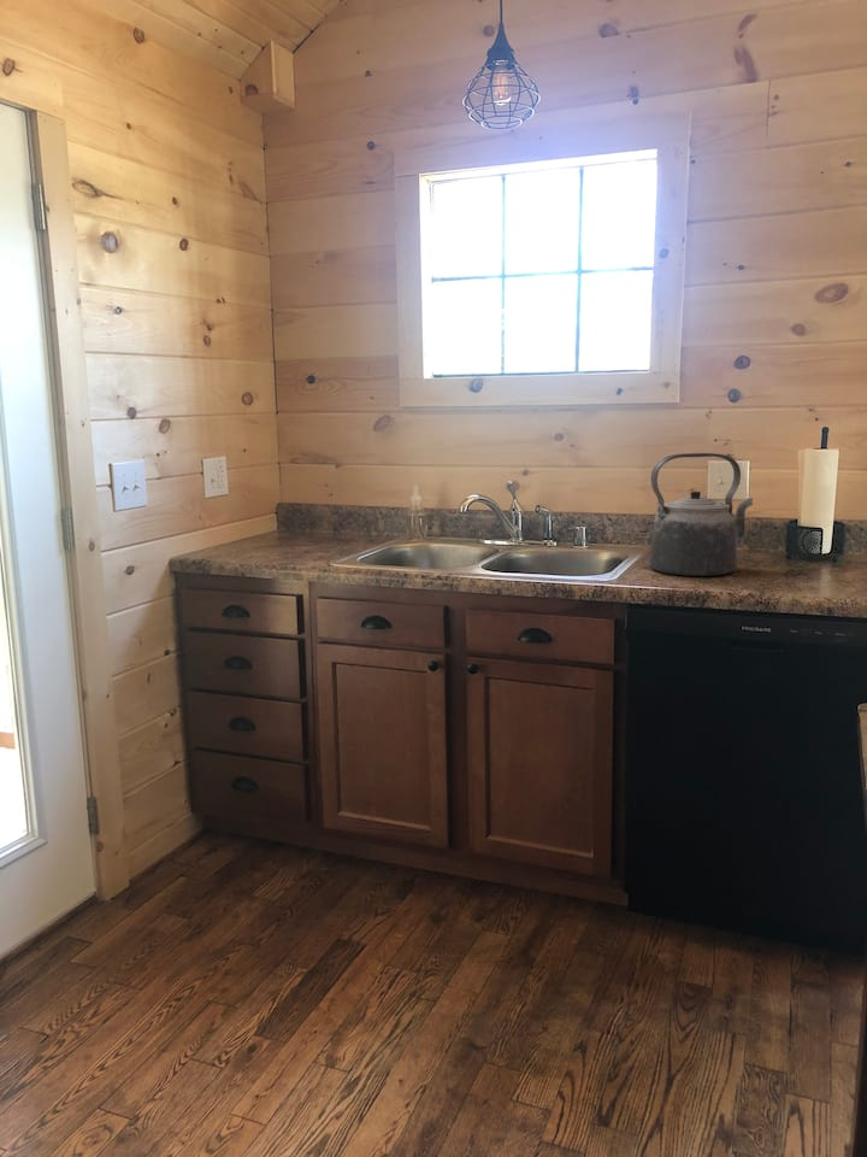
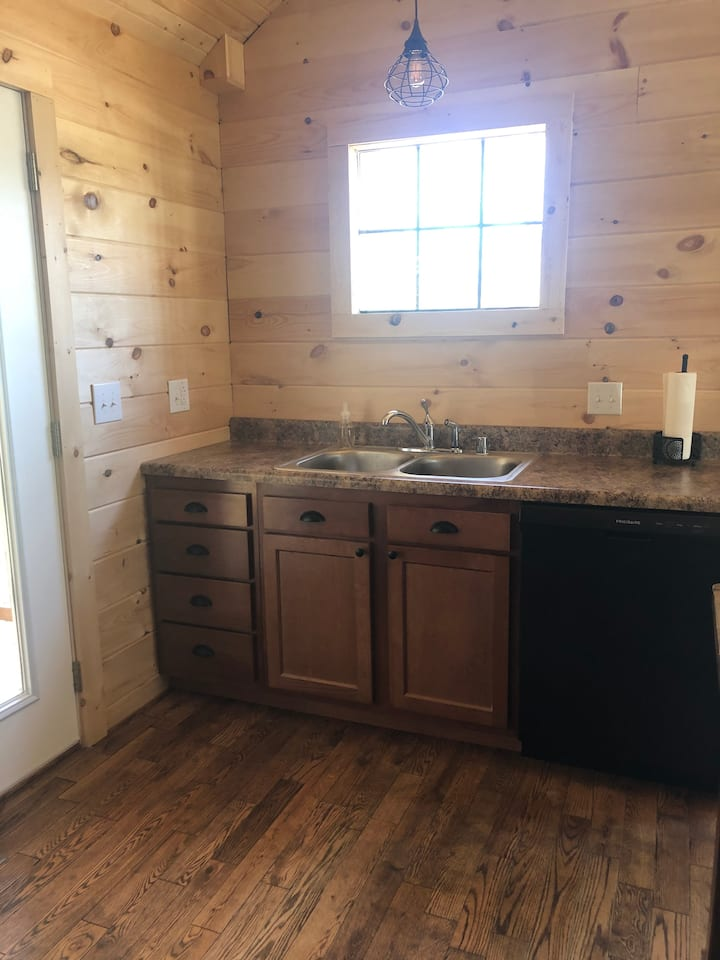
- kettle [649,452,754,577]
